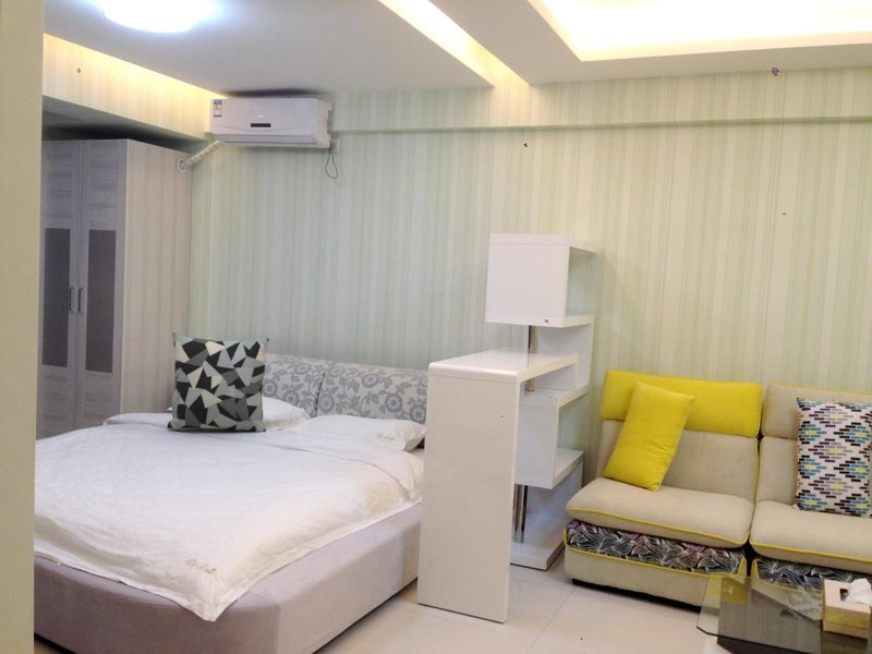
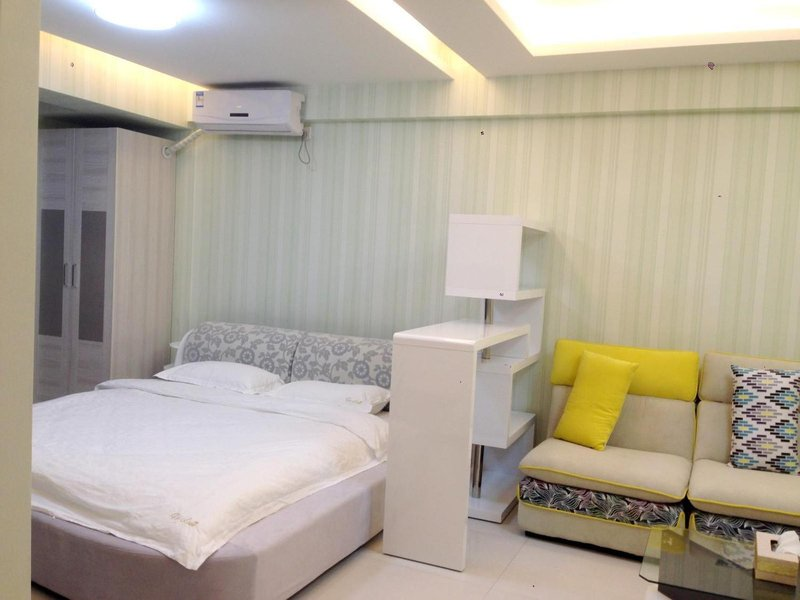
- pillow [166,331,270,433]
